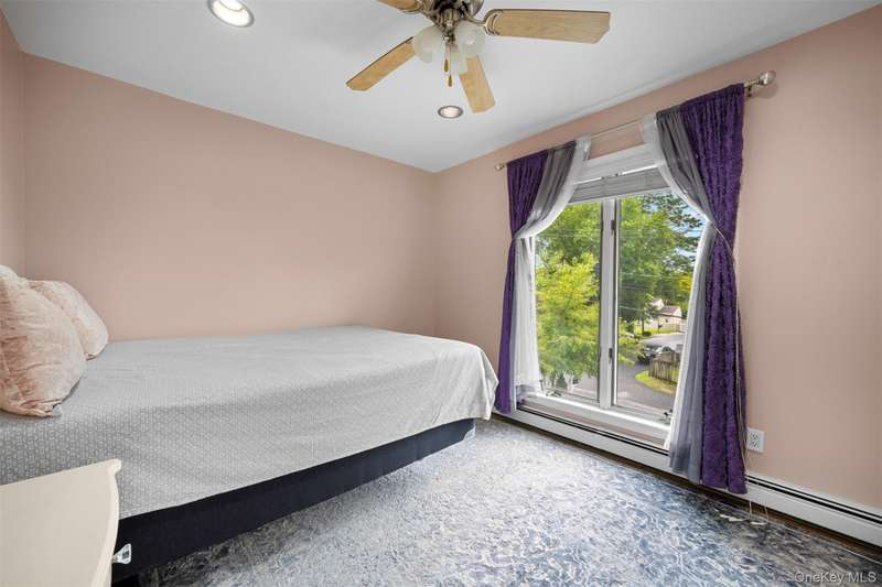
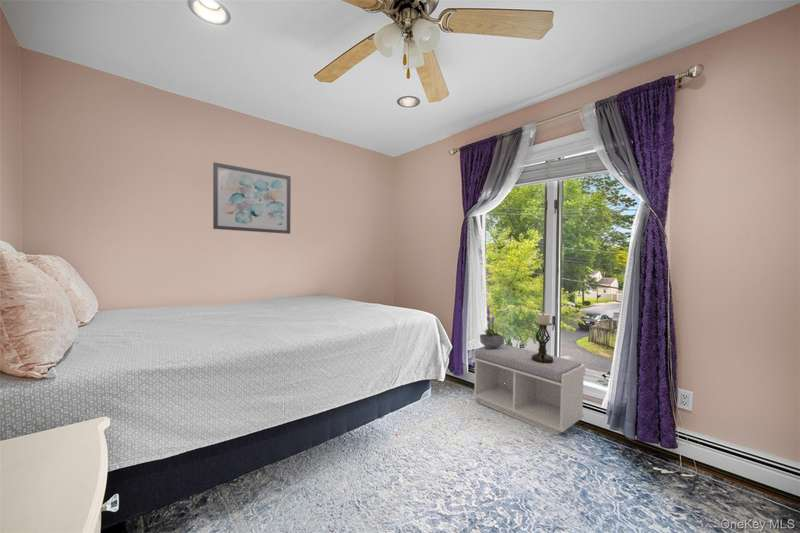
+ bench [472,344,586,436]
+ candle holder [531,311,553,363]
+ wall art [212,161,292,235]
+ potted plant [479,305,505,348]
